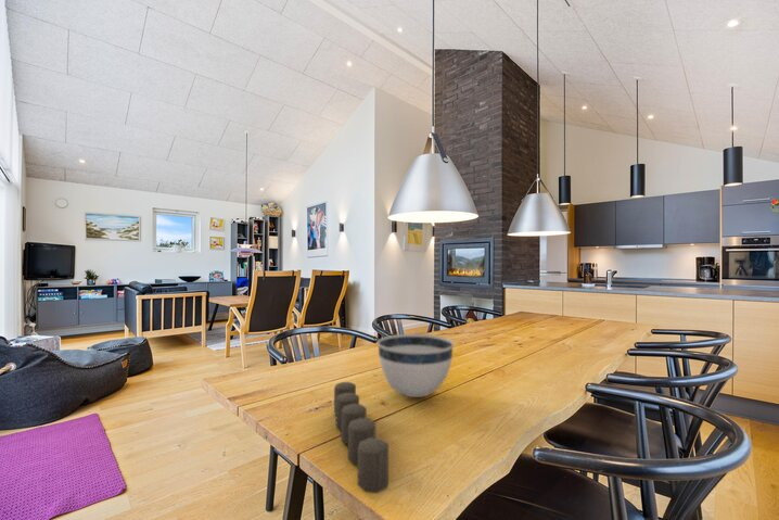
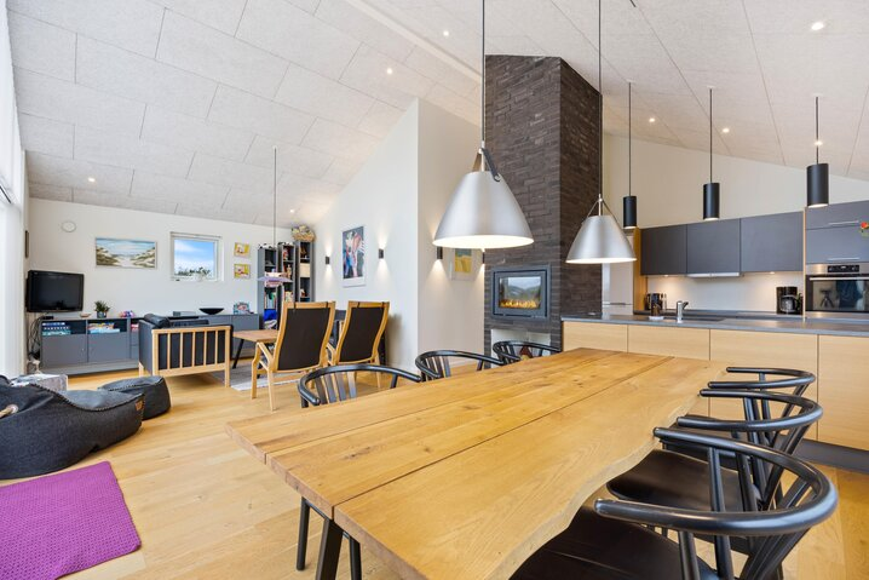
- candle [333,381,390,494]
- bowl [376,333,455,398]
